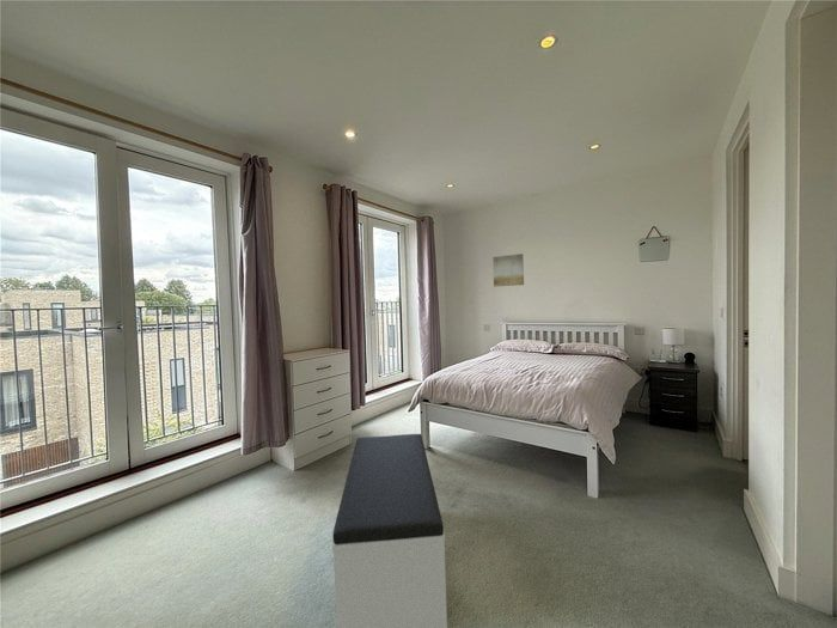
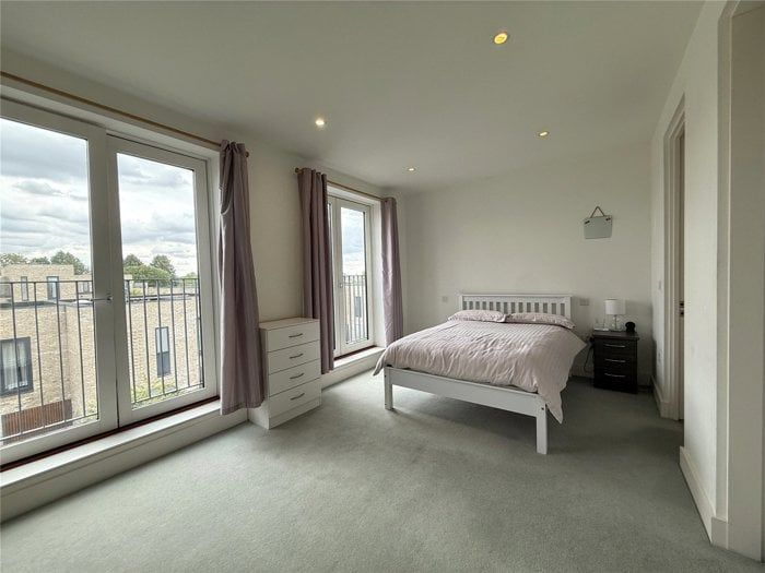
- wall art [491,252,525,288]
- bench [331,433,448,628]
